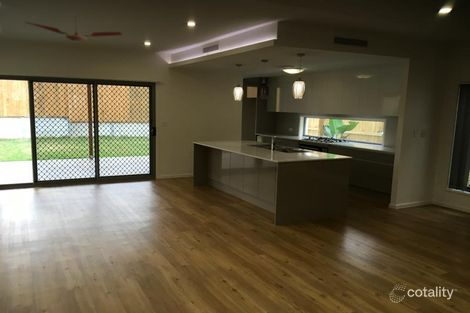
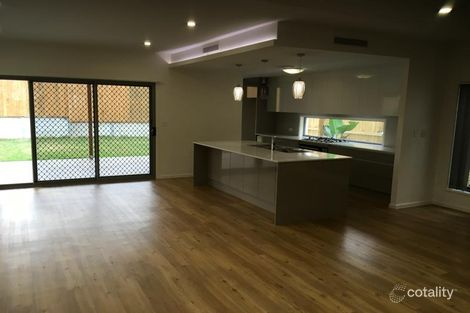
- ceiling fan [25,13,123,43]
